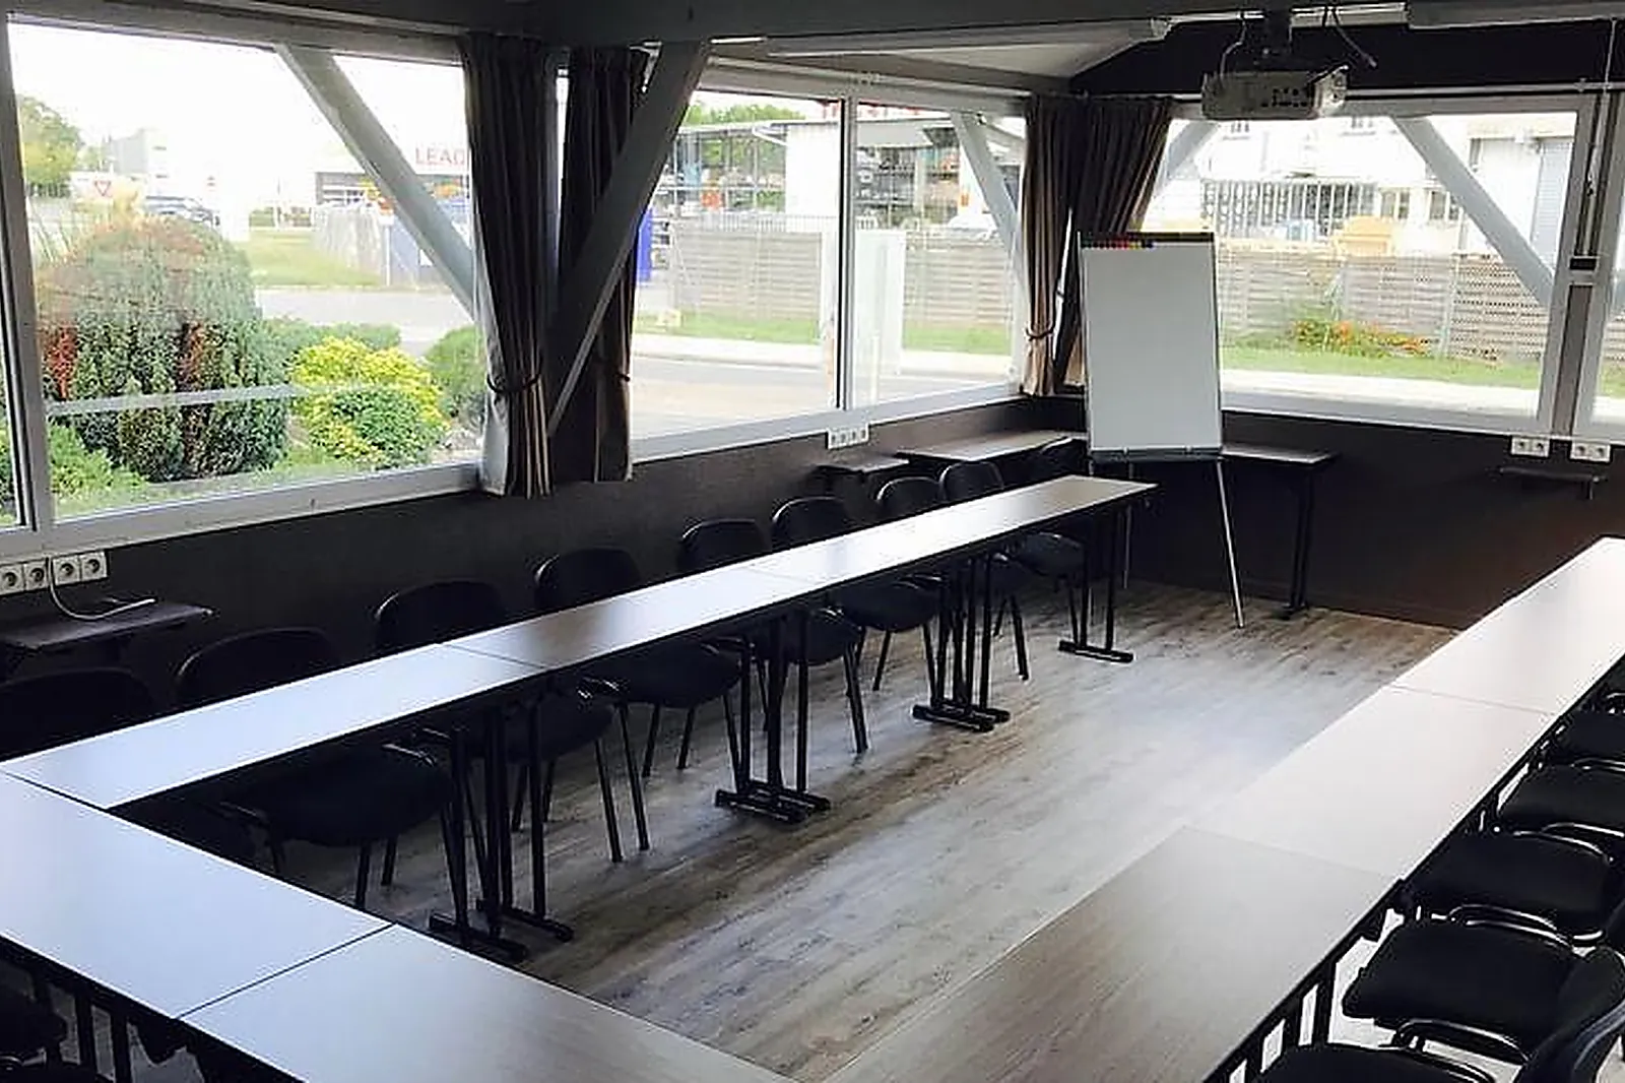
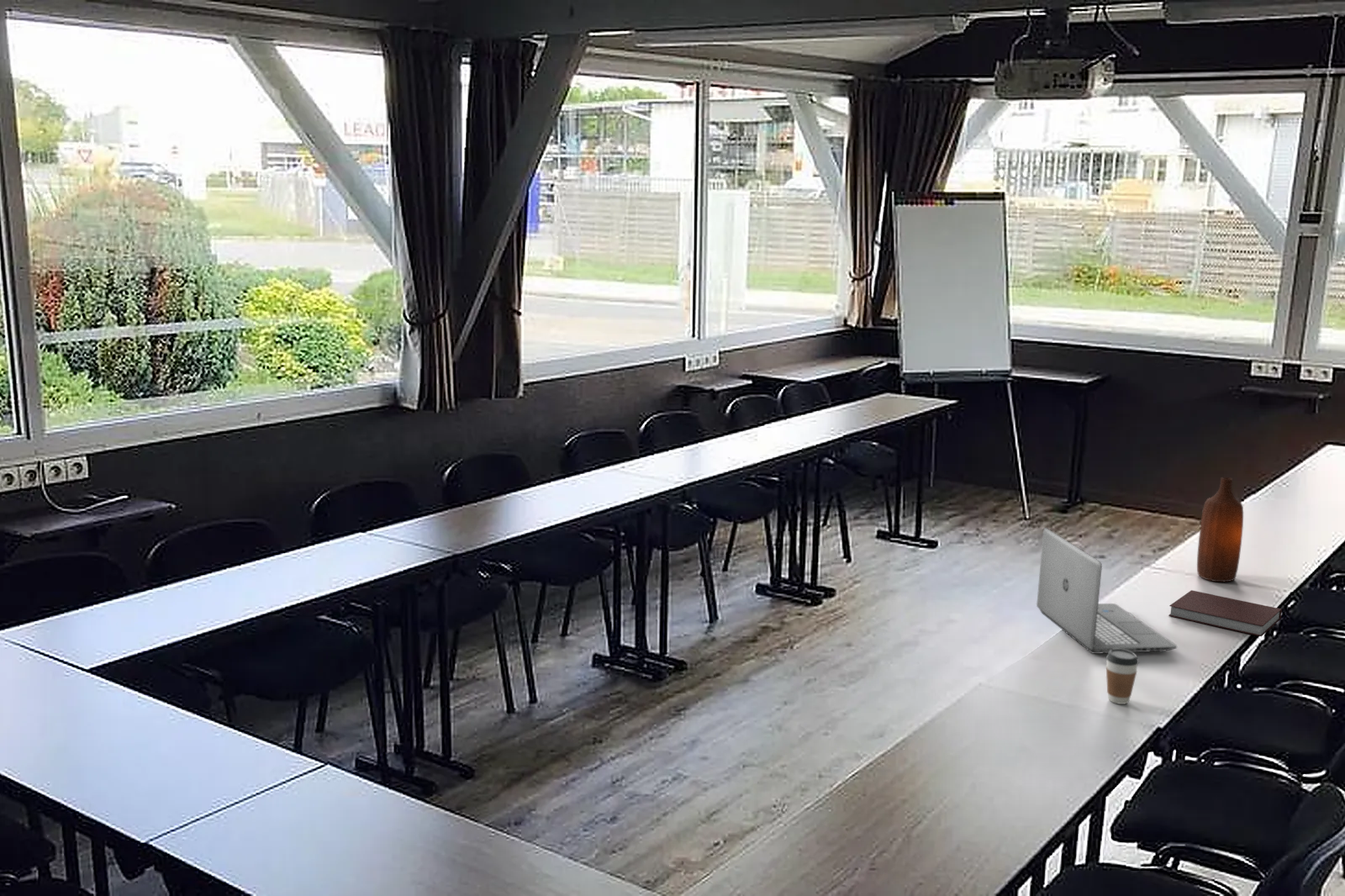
+ coffee cup [1105,649,1140,705]
+ notebook [1168,589,1283,637]
+ bottle [1196,477,1244,582]
+ laptop [1036,527,1178,655]
